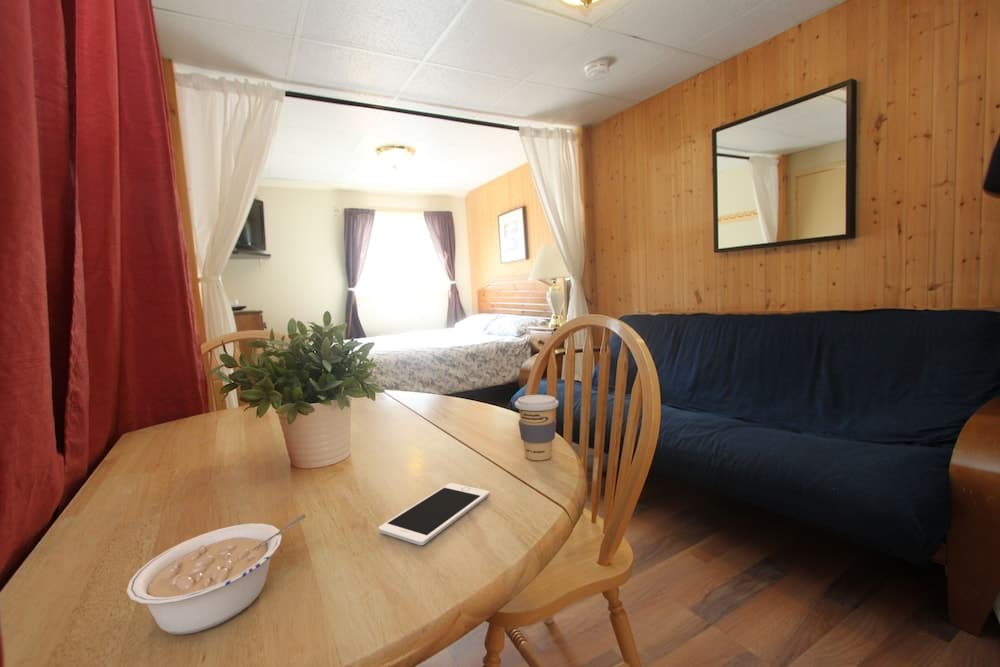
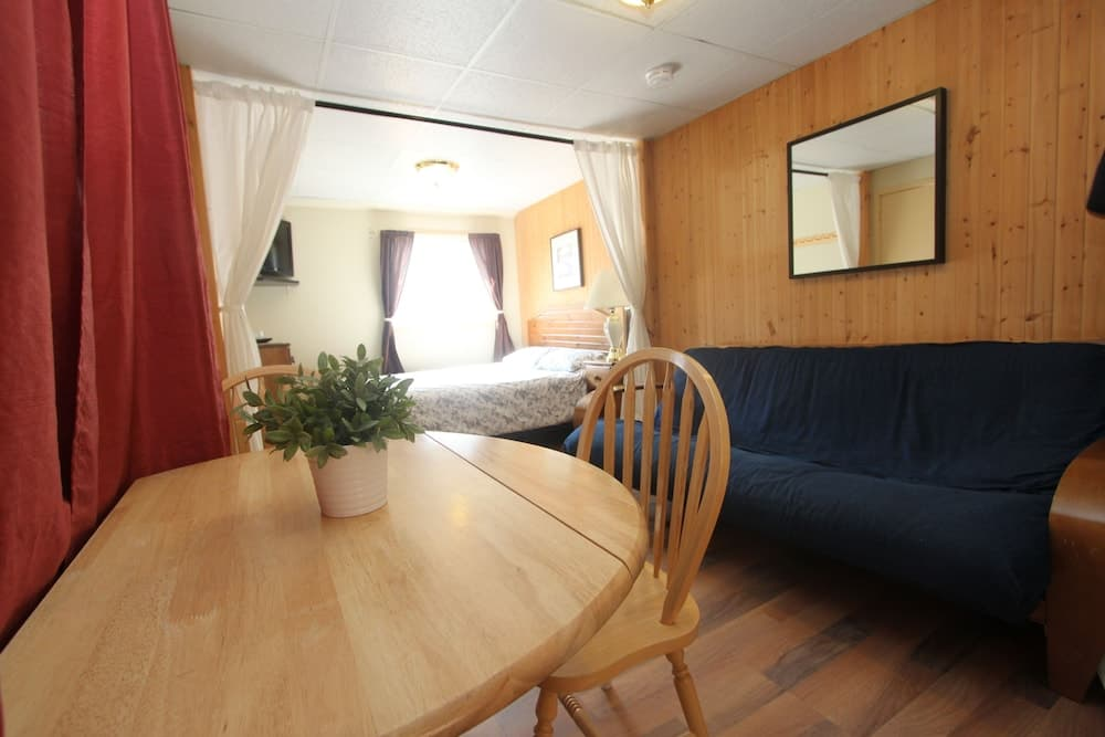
- legume [126,513,307,635]
- cell phone [378,482,491,546]
- coffee cup [514,394,559,461]
